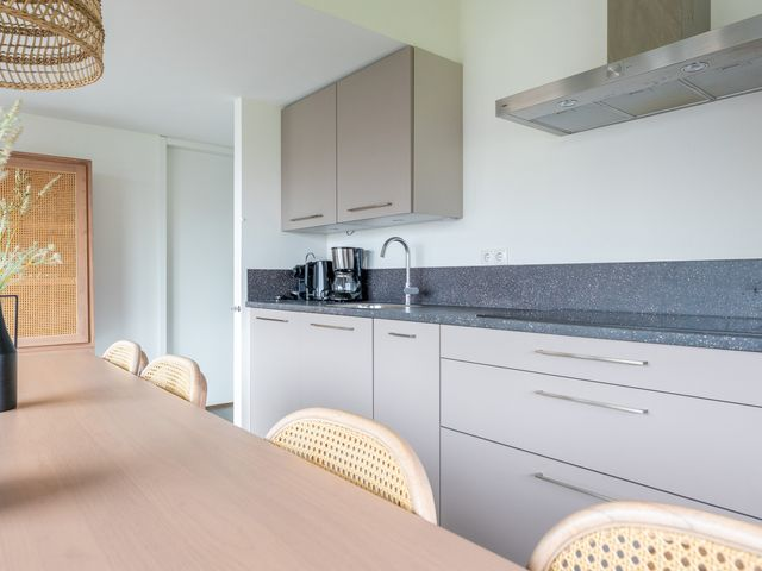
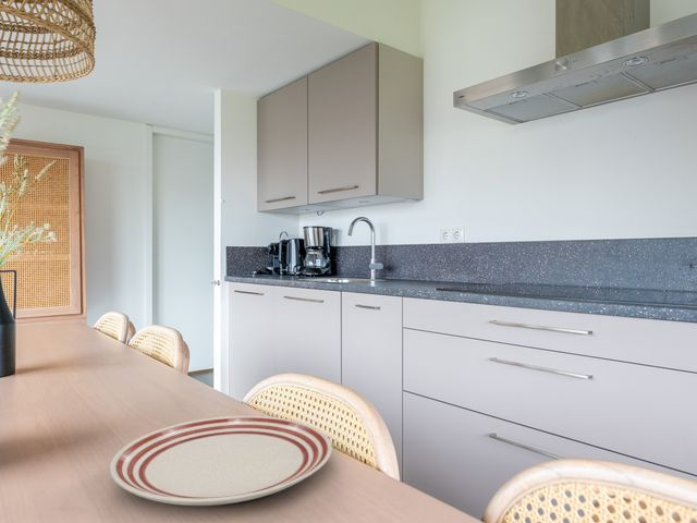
+ dinner plate [109,415,333,507]
